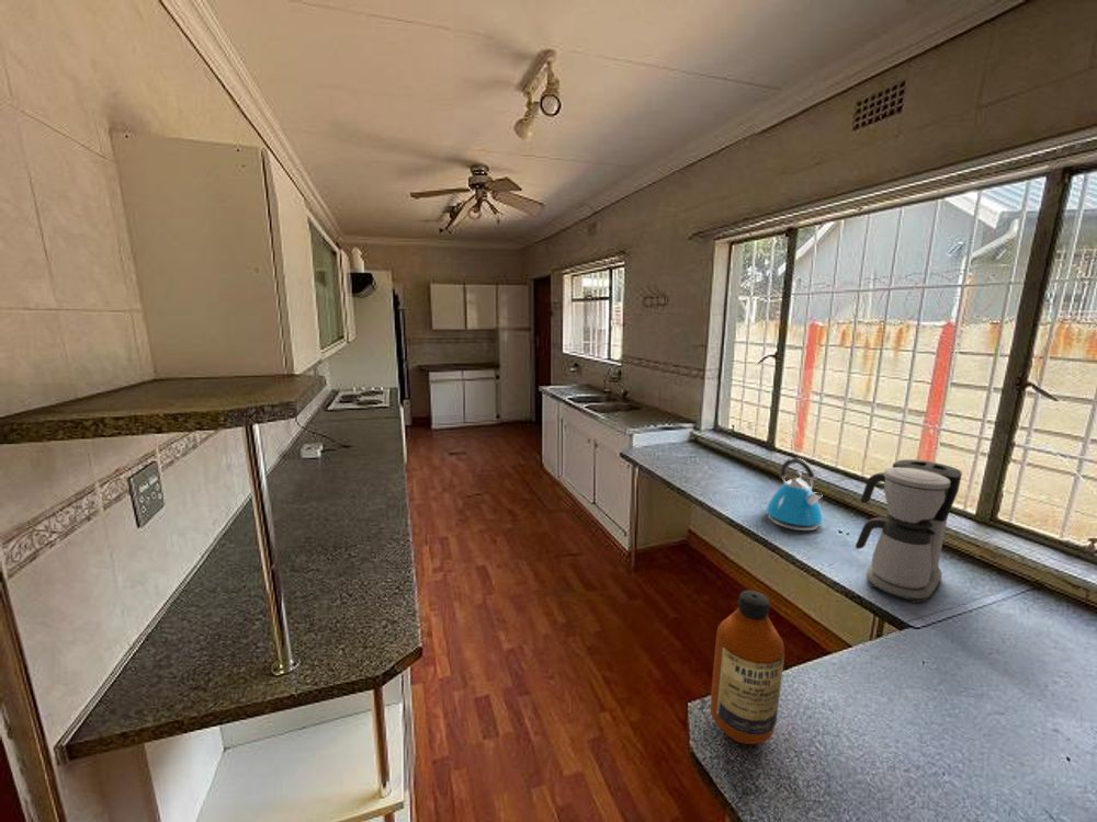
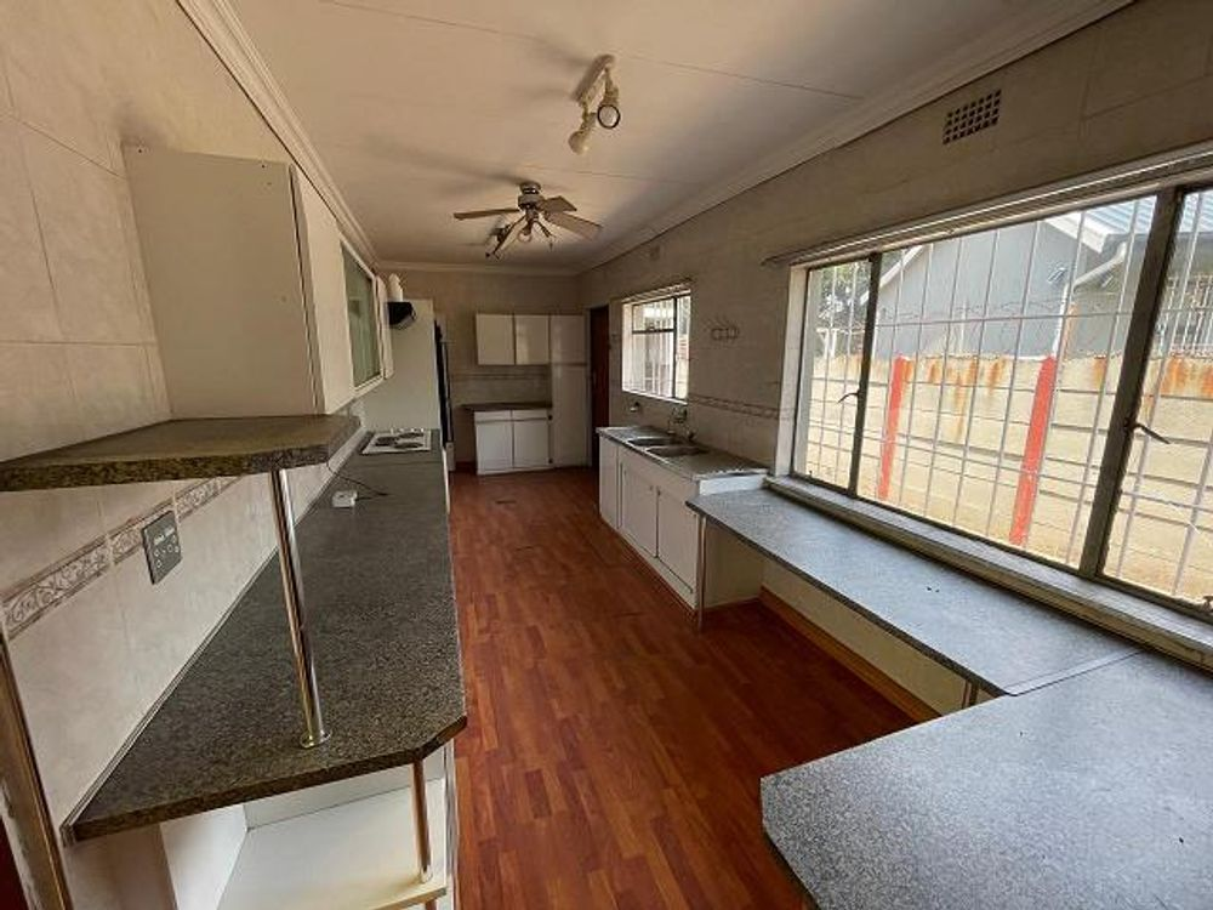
- bottle [710,590,785,745]
- kettle [765,457,825,532]
- coffee maker [855,458,963,604]
